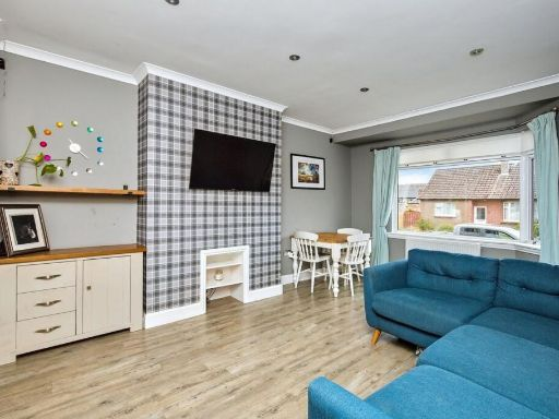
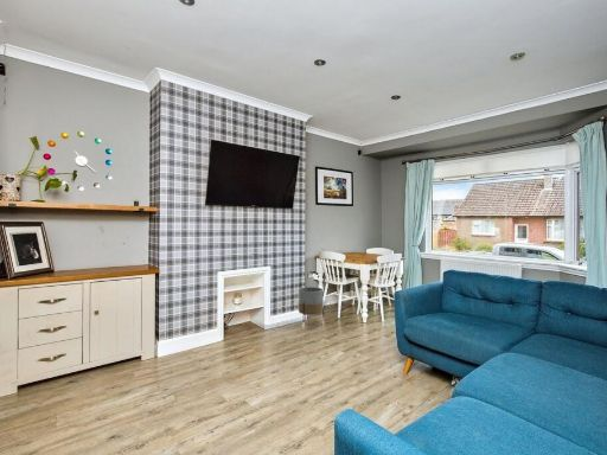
+ planter [298,286,324,321]
